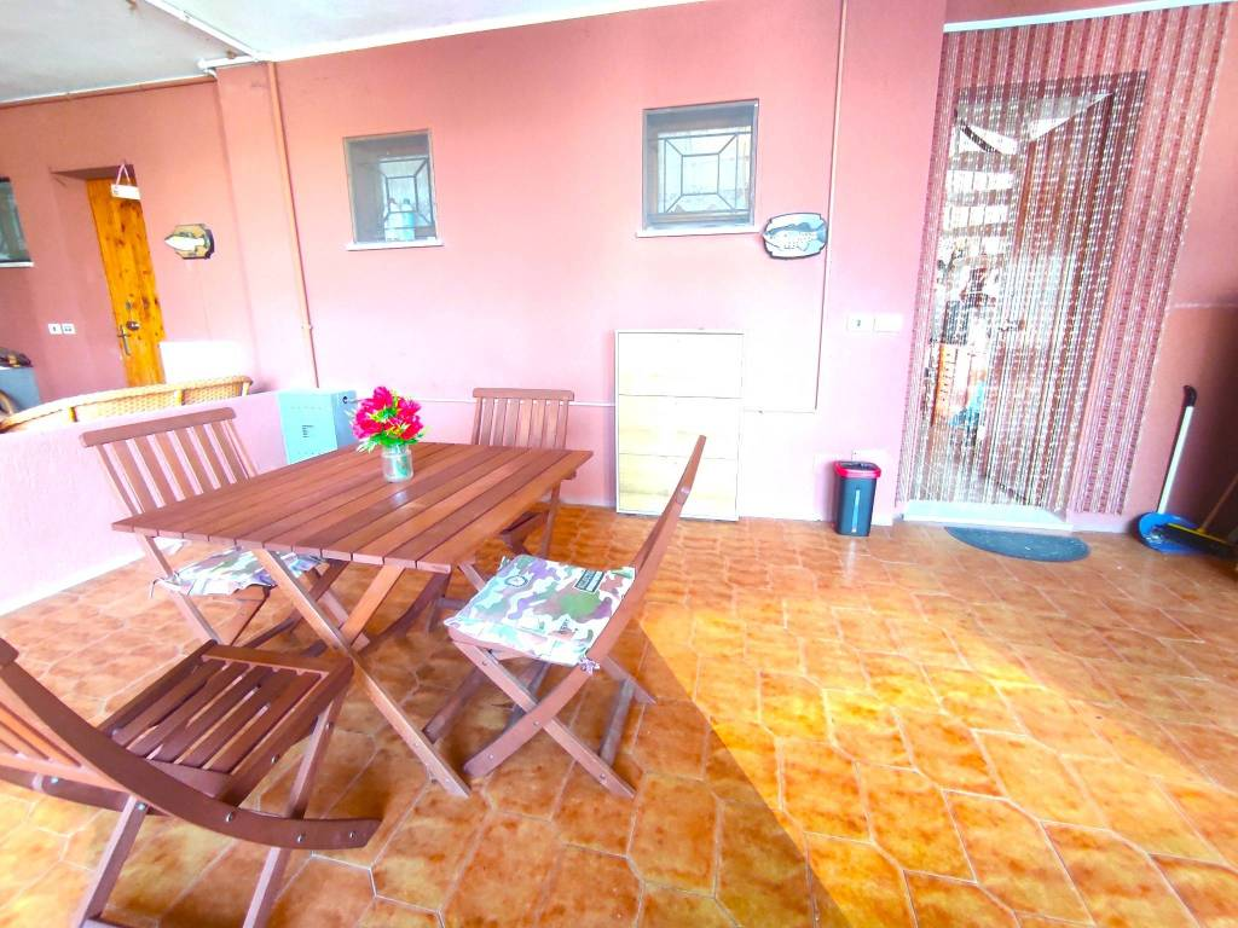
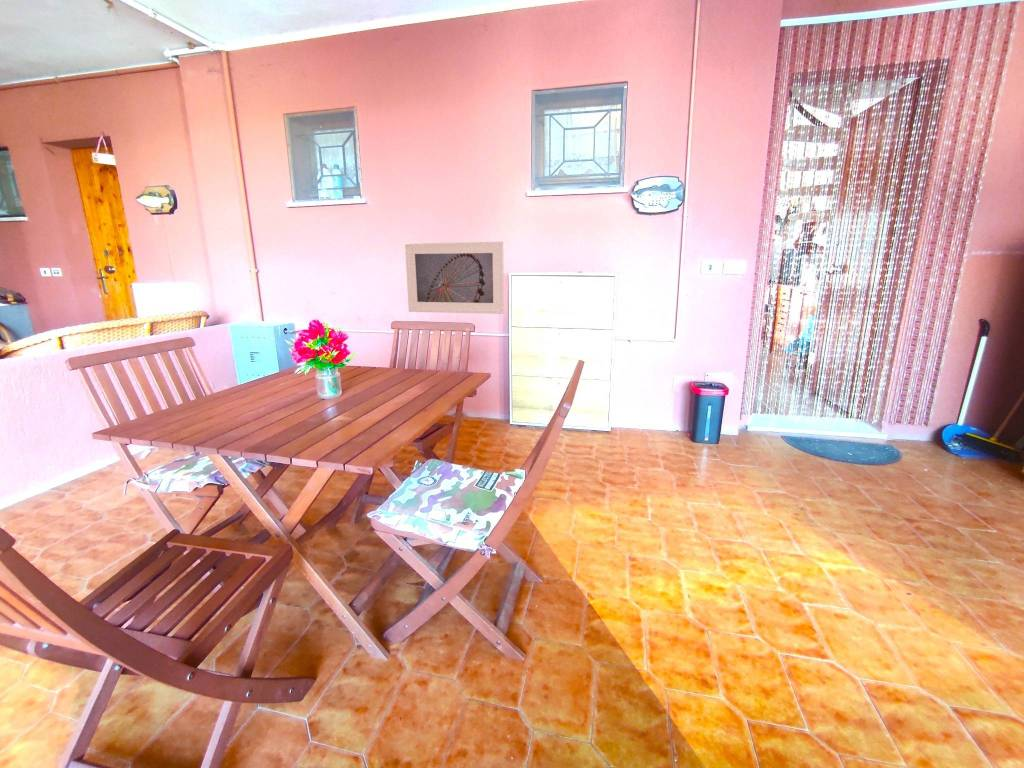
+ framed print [404,241,505,315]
